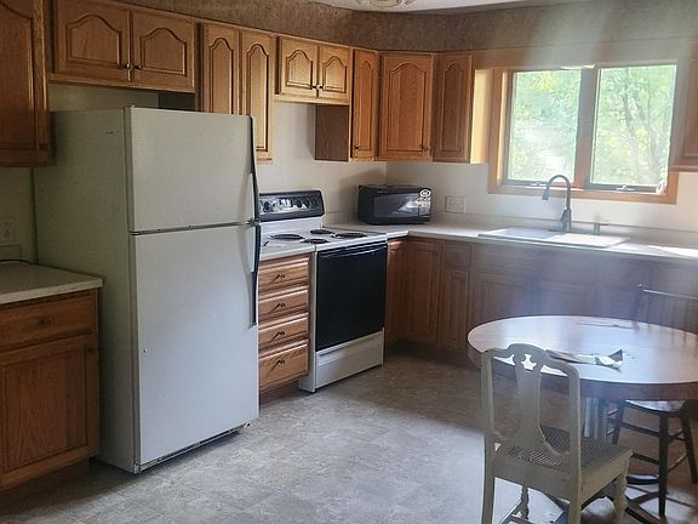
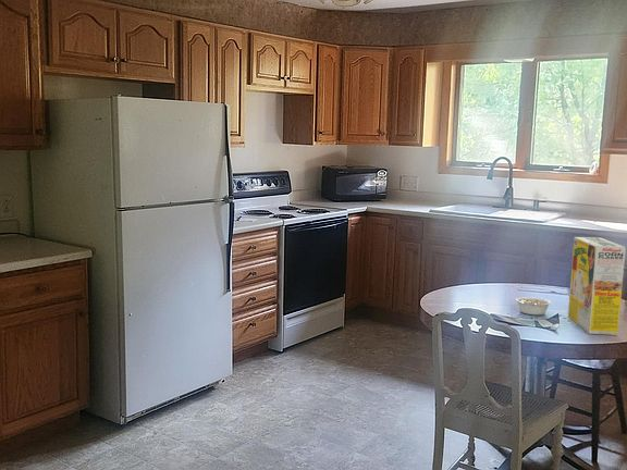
+ cereal box [567,236,627,336]
+ legume [515,296,556,317]
